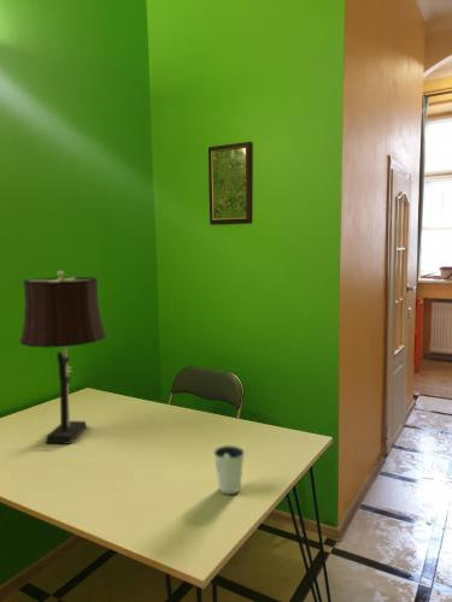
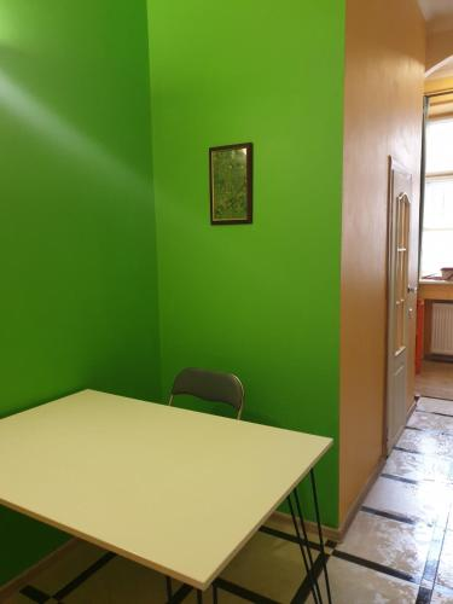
- table lamp [18,270,107,445]
- dixie cup [212,444,246,495]
